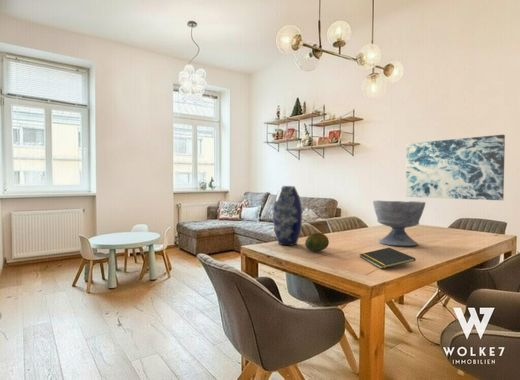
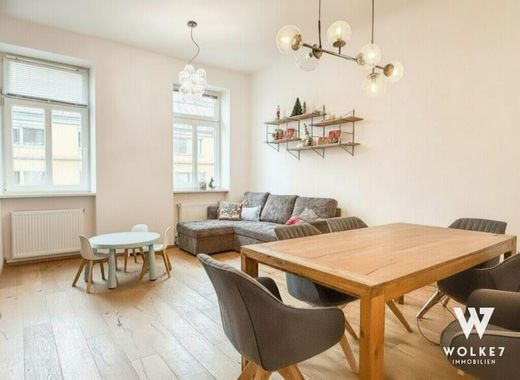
- wall art [405,134,506,201]
- notepad [358,247,417,270]
- vase [272,185,303,246]
- fruit [304,232,330,253]
- bowl [372,200,427,247]
